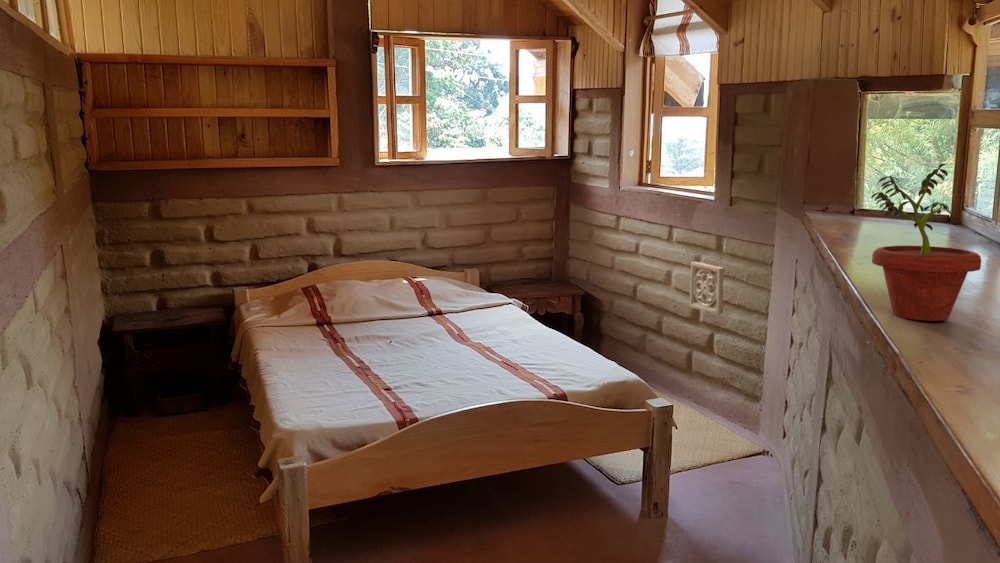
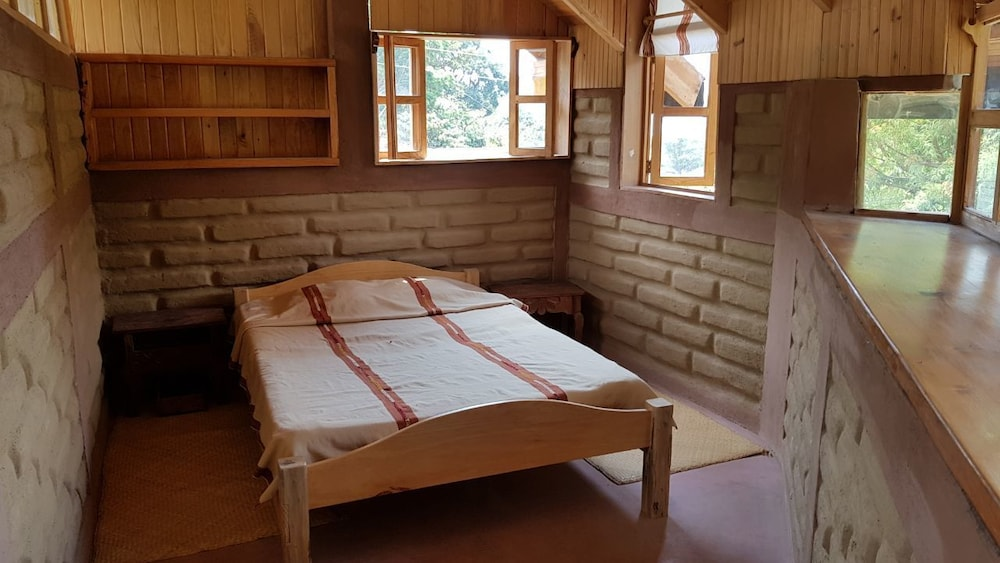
- wall ornament [688,260,725,316]
- potted plant [870,163,982,322]
